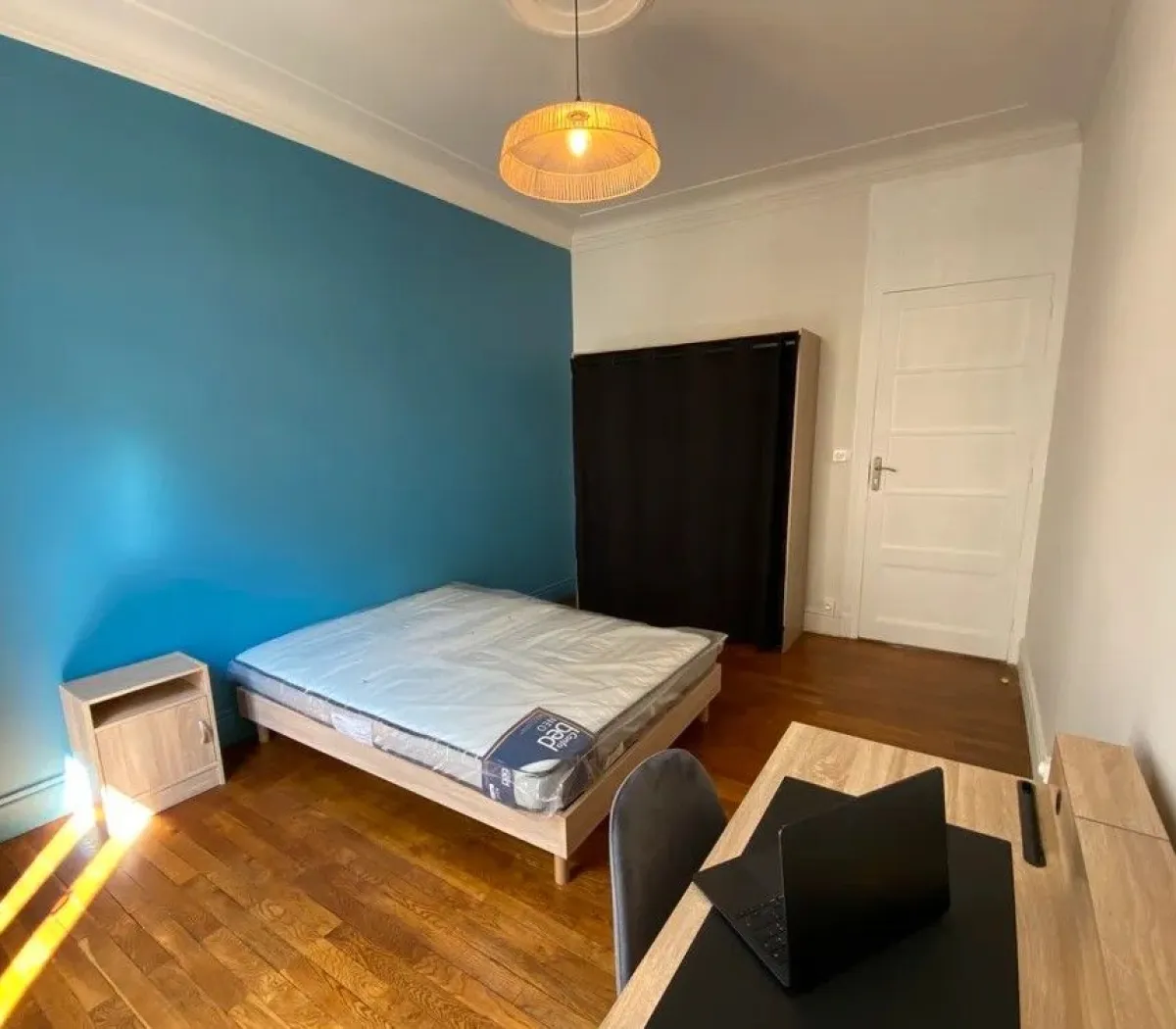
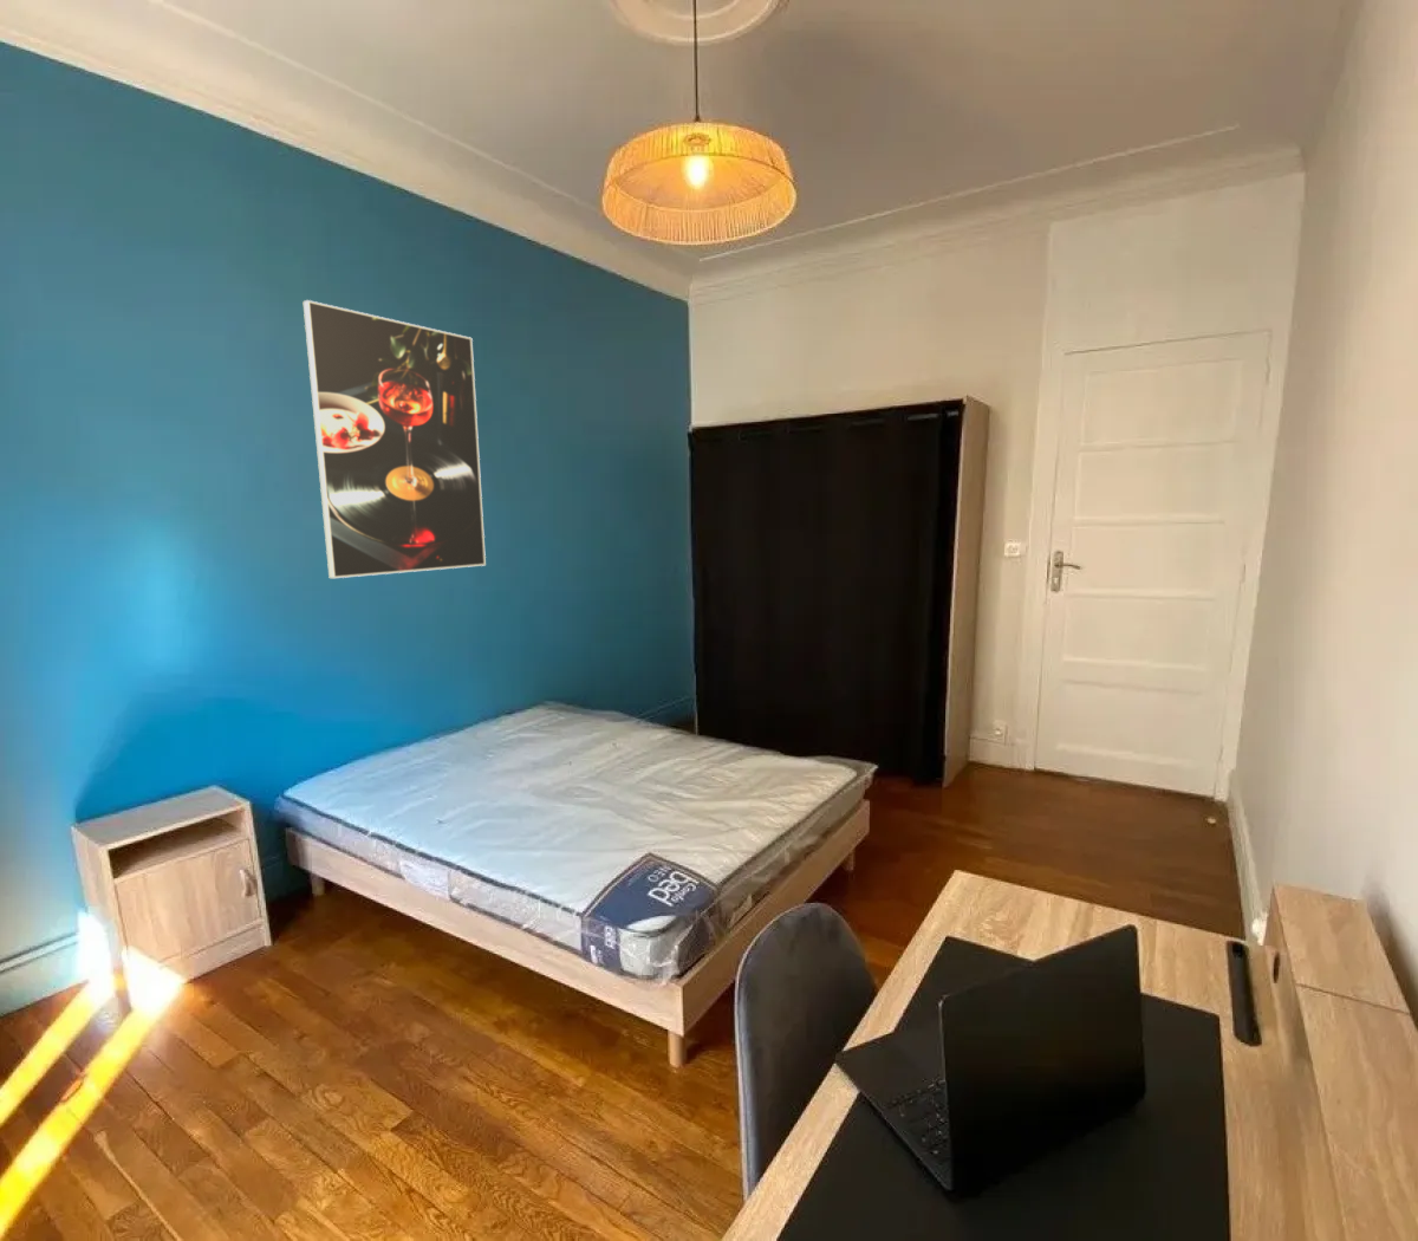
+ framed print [301,299,487,579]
